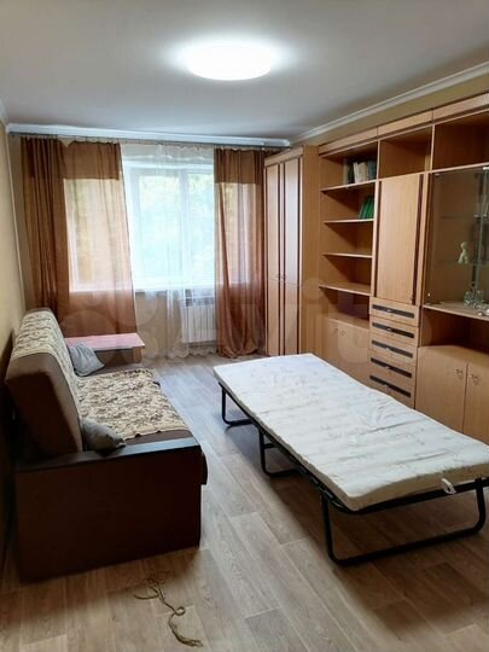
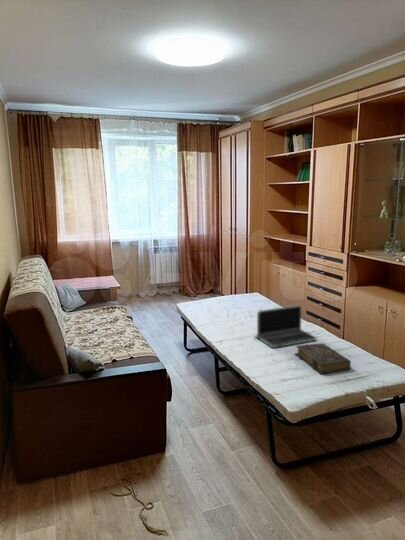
+ book [294,342,352,375]
+ laptop [253,304,317,349]
